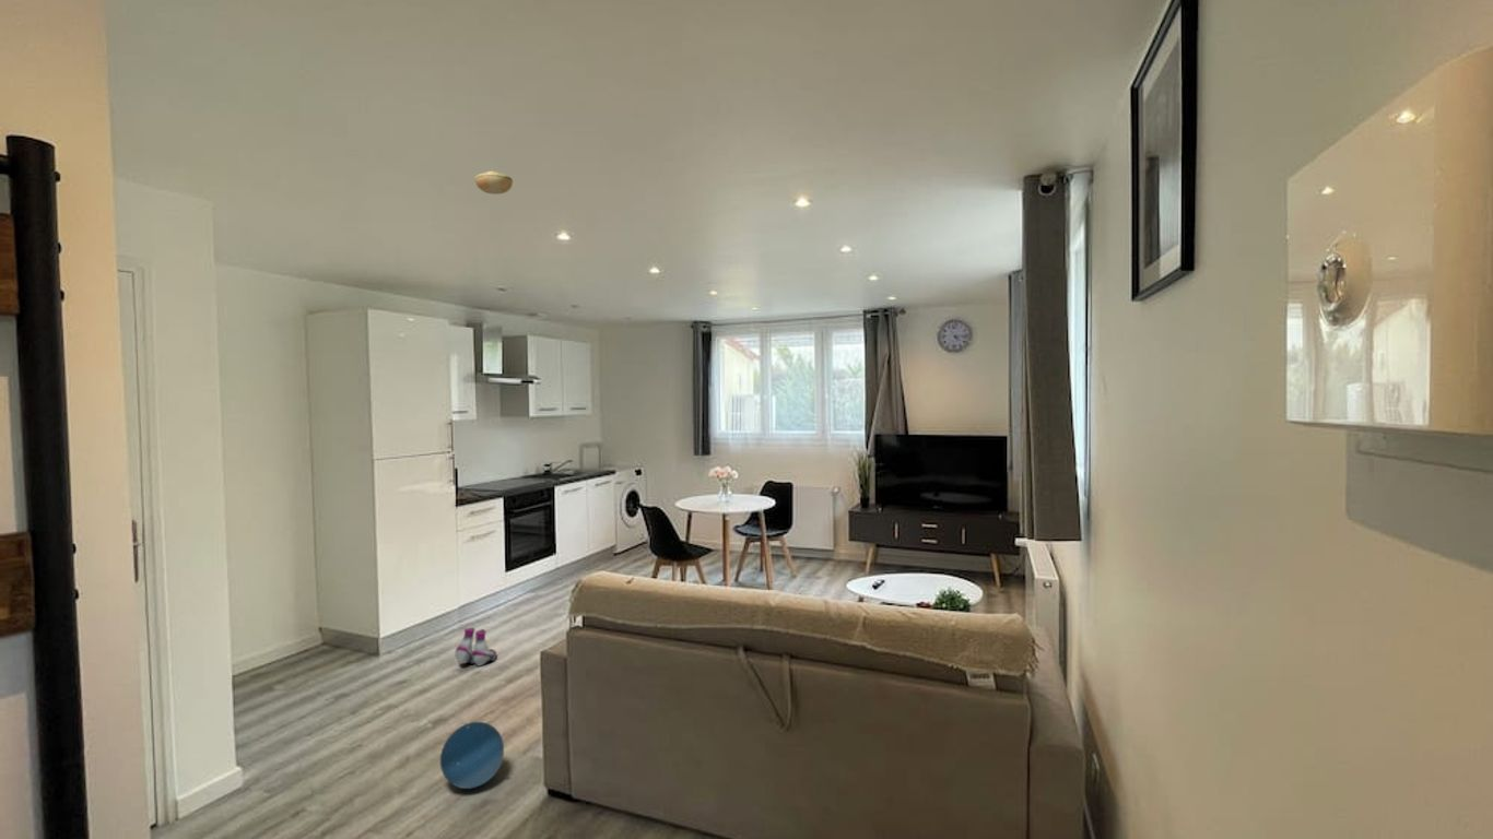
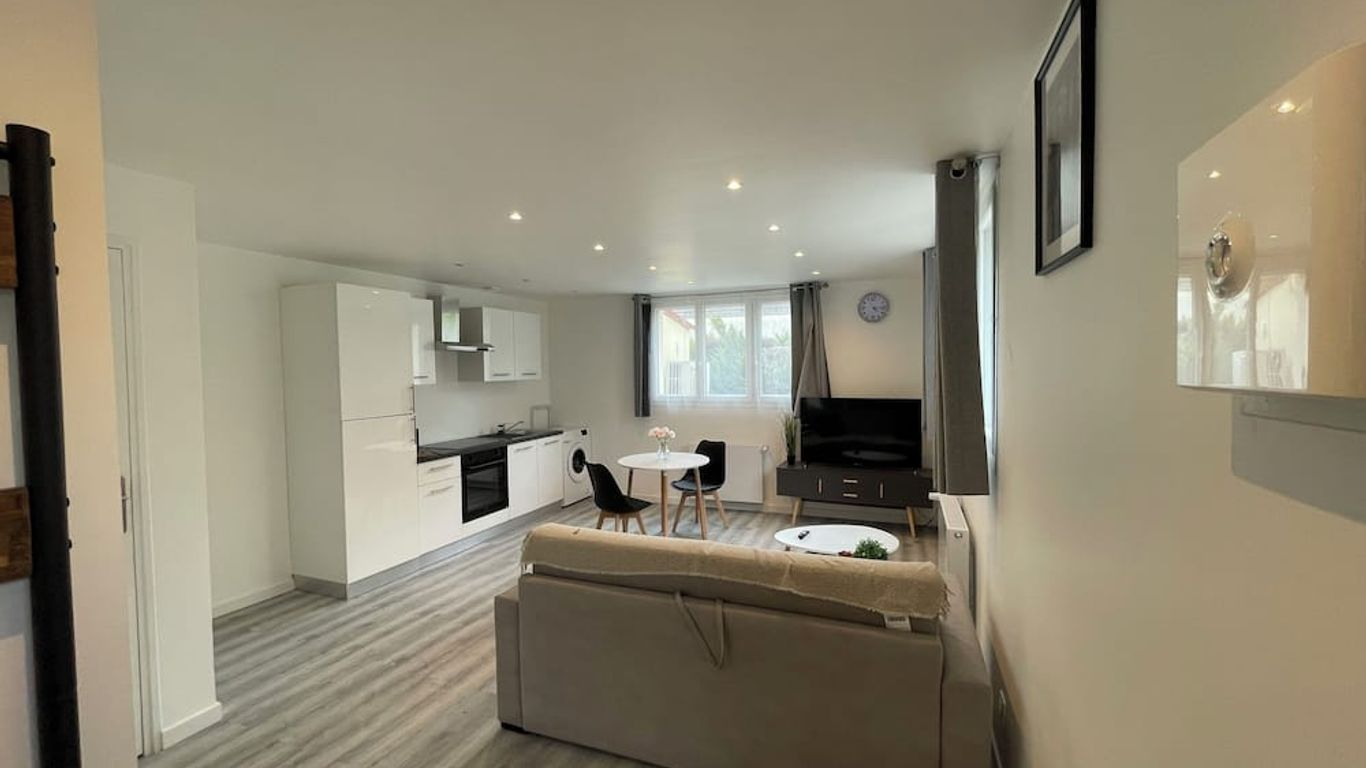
- boots [455,626,497,667]
- ball [439,721,505,790]
- smoke detector [473,170,514,196]
